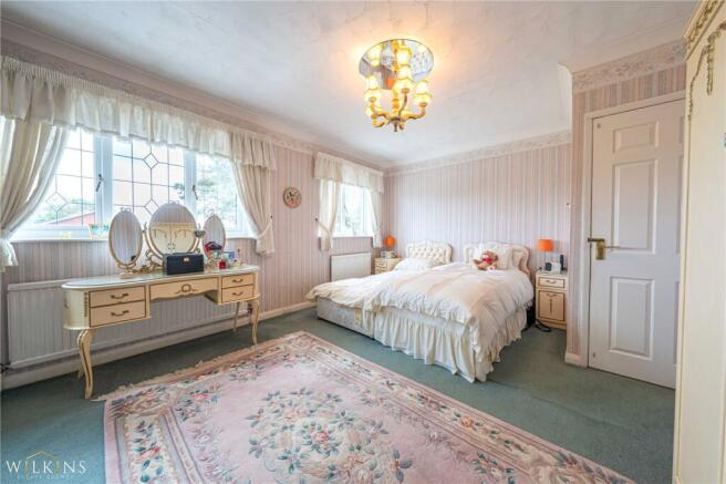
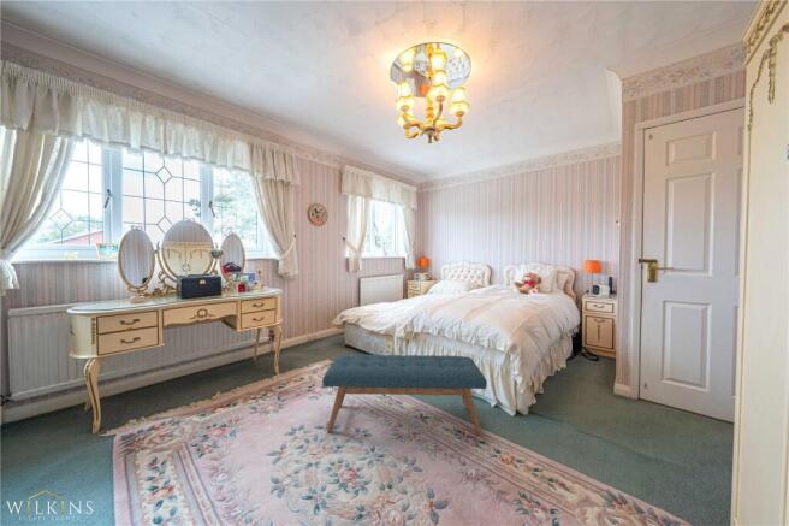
+ bench [321,354,488,437]
